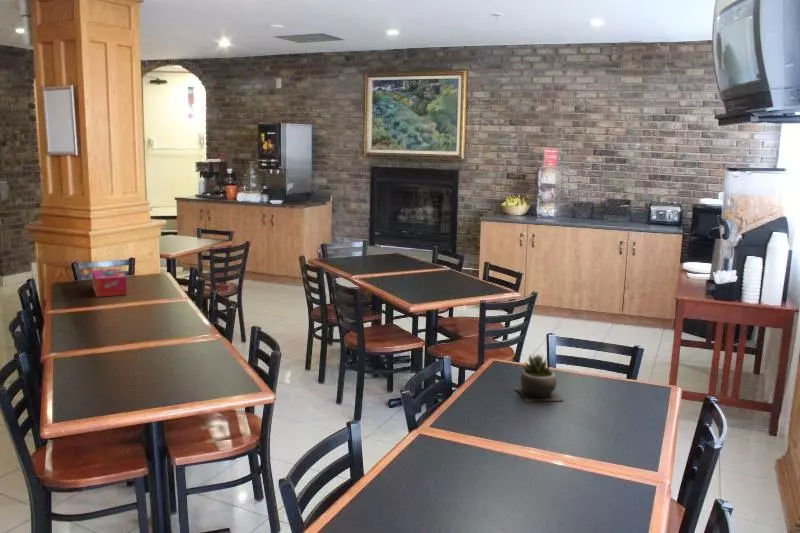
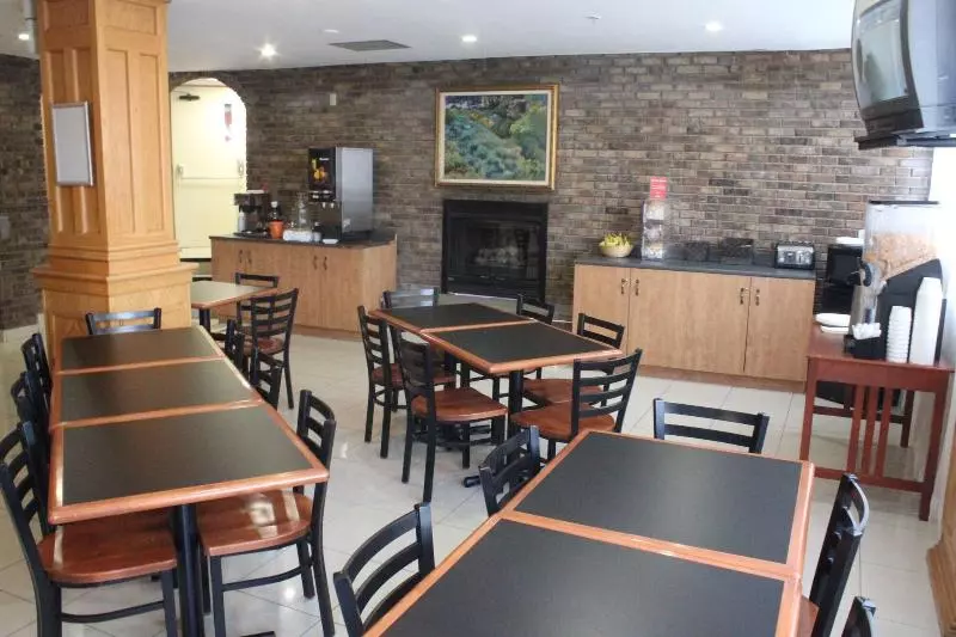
- tissue box [91,268,128,298]
- succulent plant [514,353,564,402]
